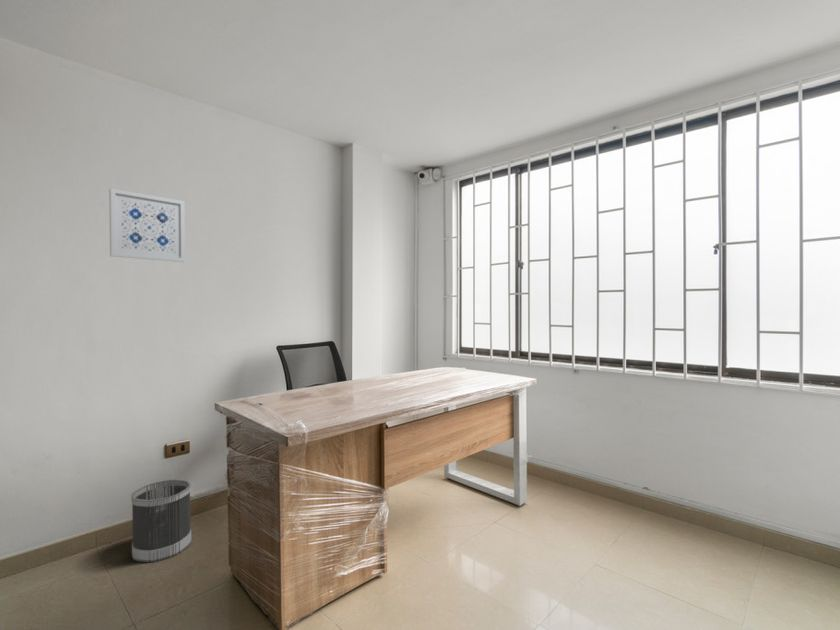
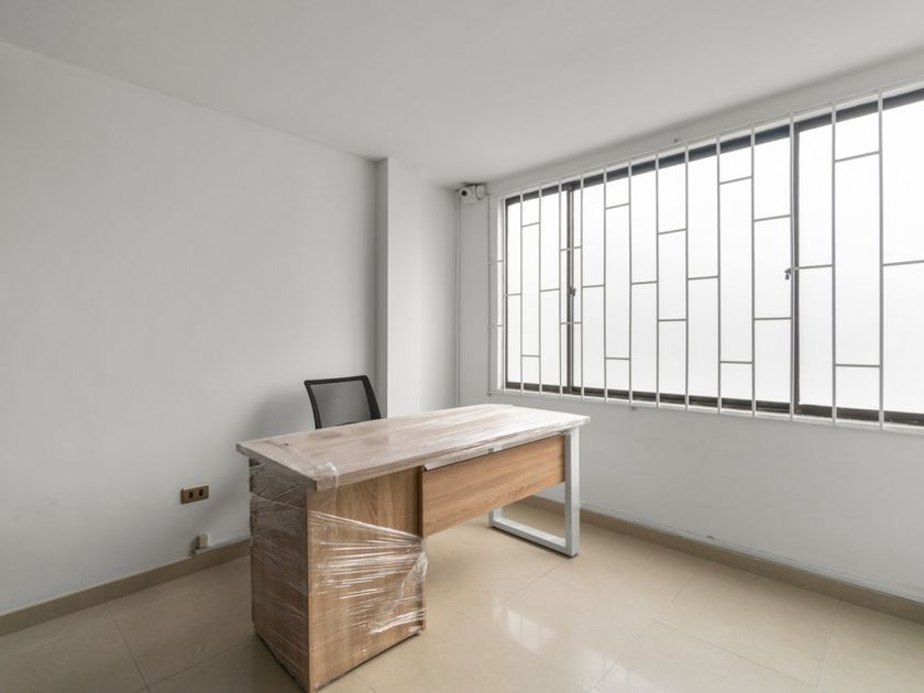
- wall art [108,187,186,263]
- wastebasket [130,478,192,563]
